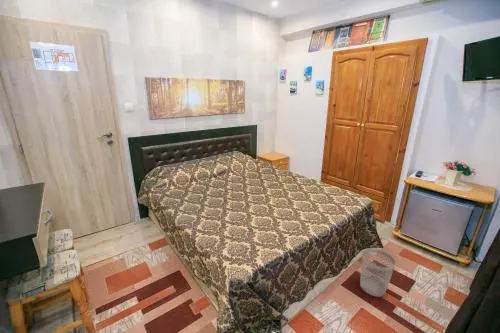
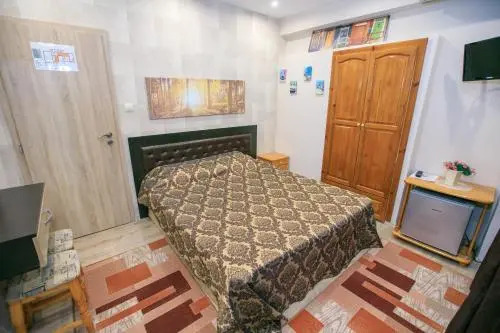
- wastebasket [359,247,397,298]
